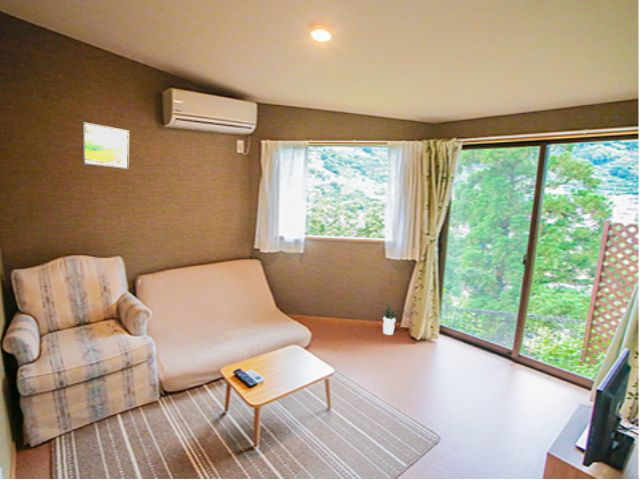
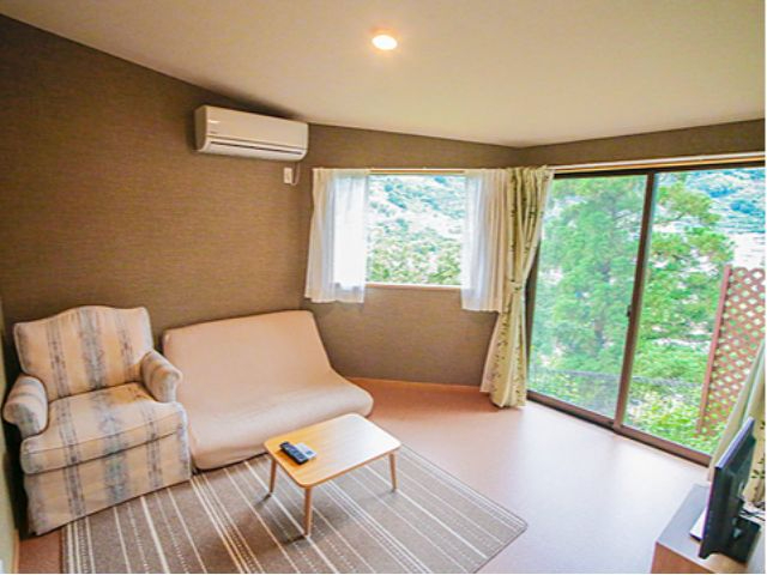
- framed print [82,121,131,171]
- potted plant [373,302,407,336]
